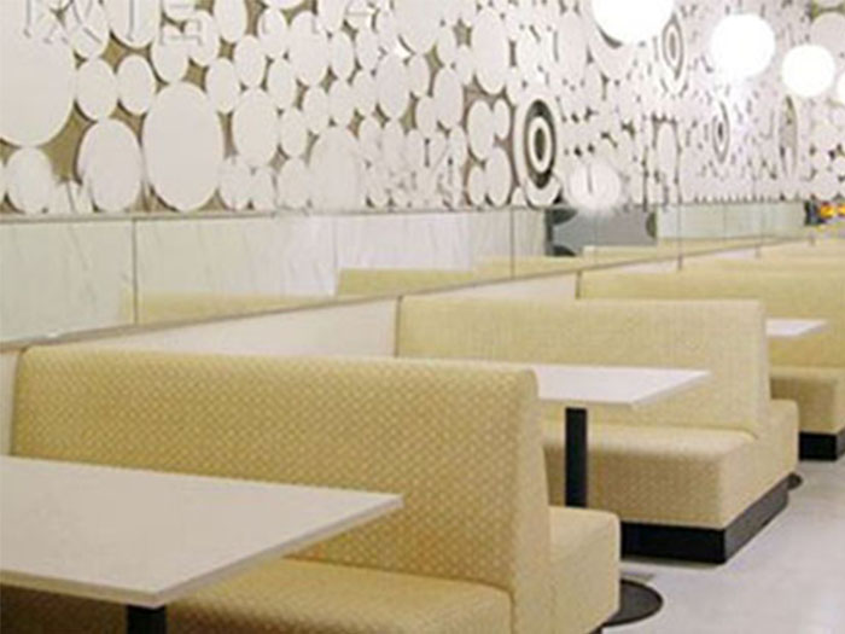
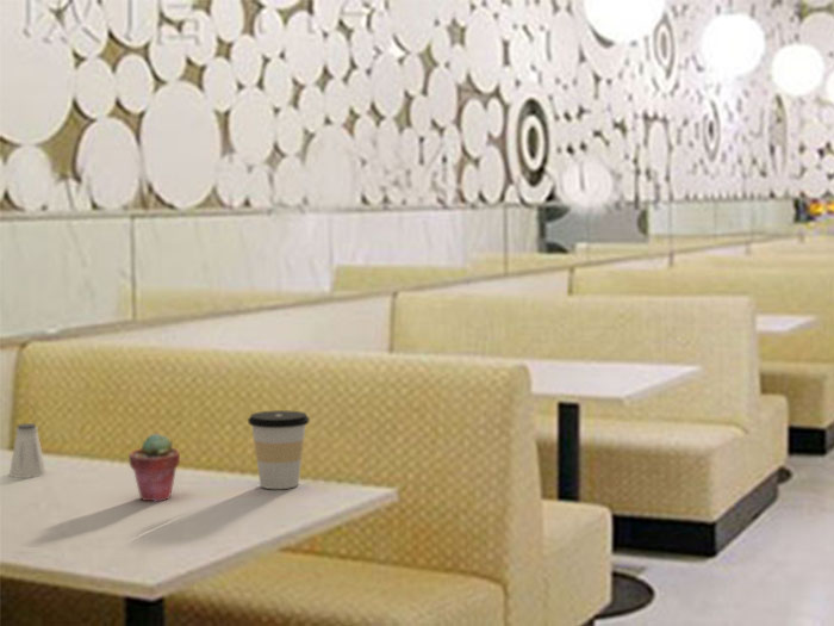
+ coffee cup [247,409,311,490]
+ saltshaker [8,422,48,479]
+ potted succulent [127,432,181,503]
